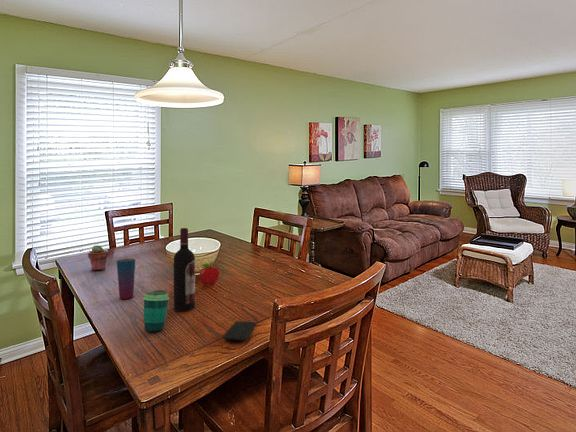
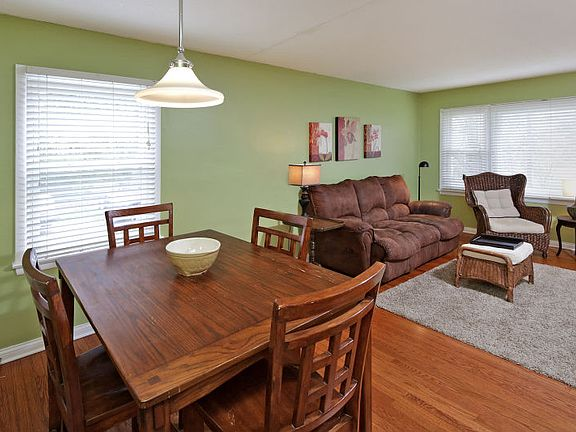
- wine bottle [173,227,196,312]
- potted succulent [87,244,110,271]
- smartphone [222,320,257,342]
- cup [142,289,170,333]
- fruit [198,261,220,286]
- cup [116,257,136,300]
